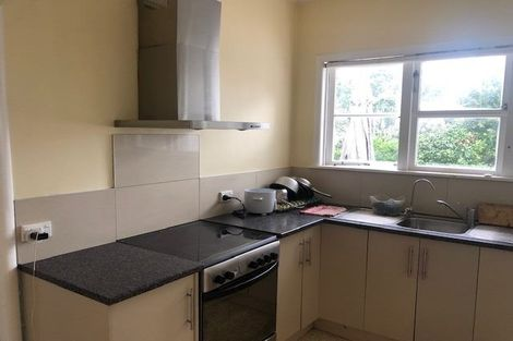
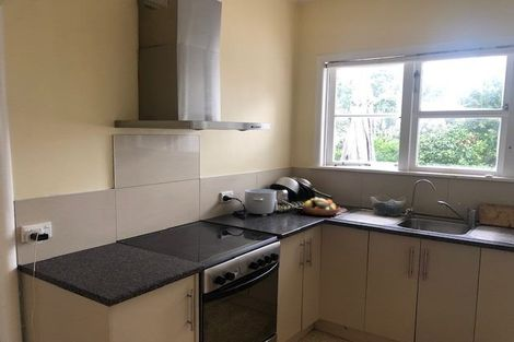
+ fruit bowl [301,197,341,217]
